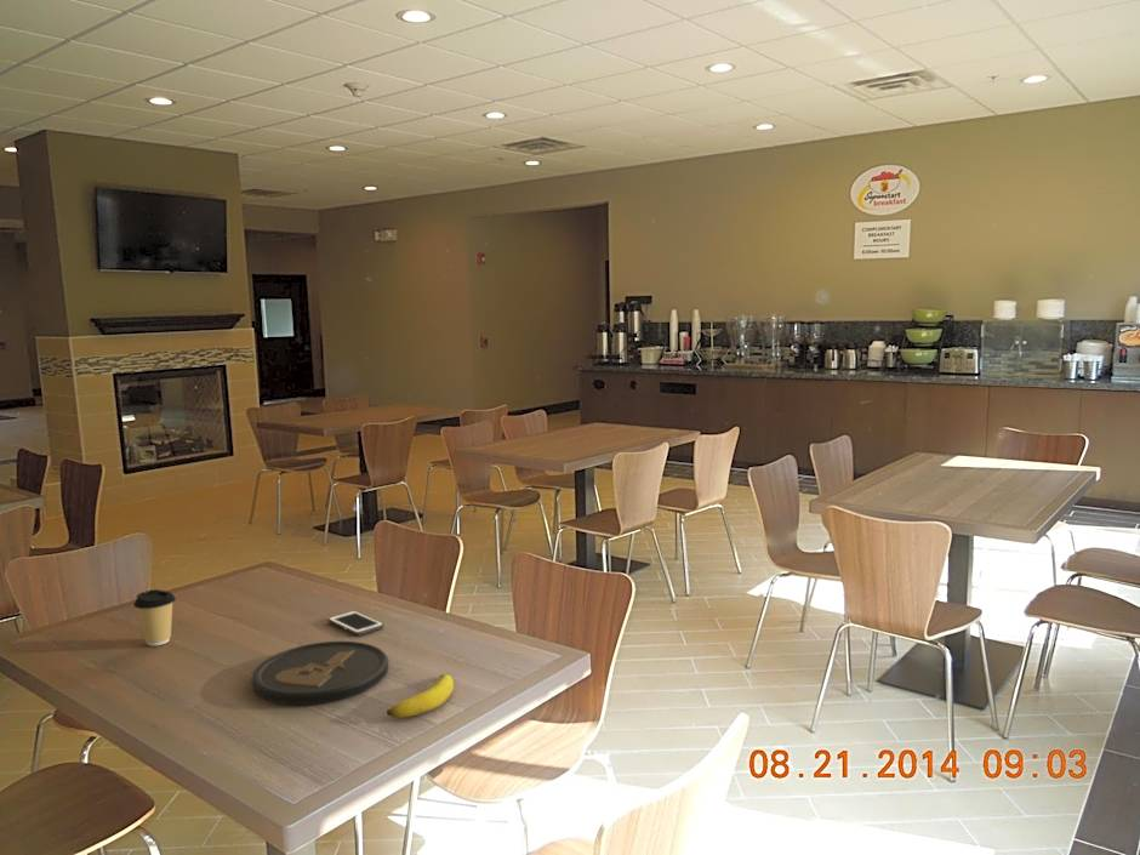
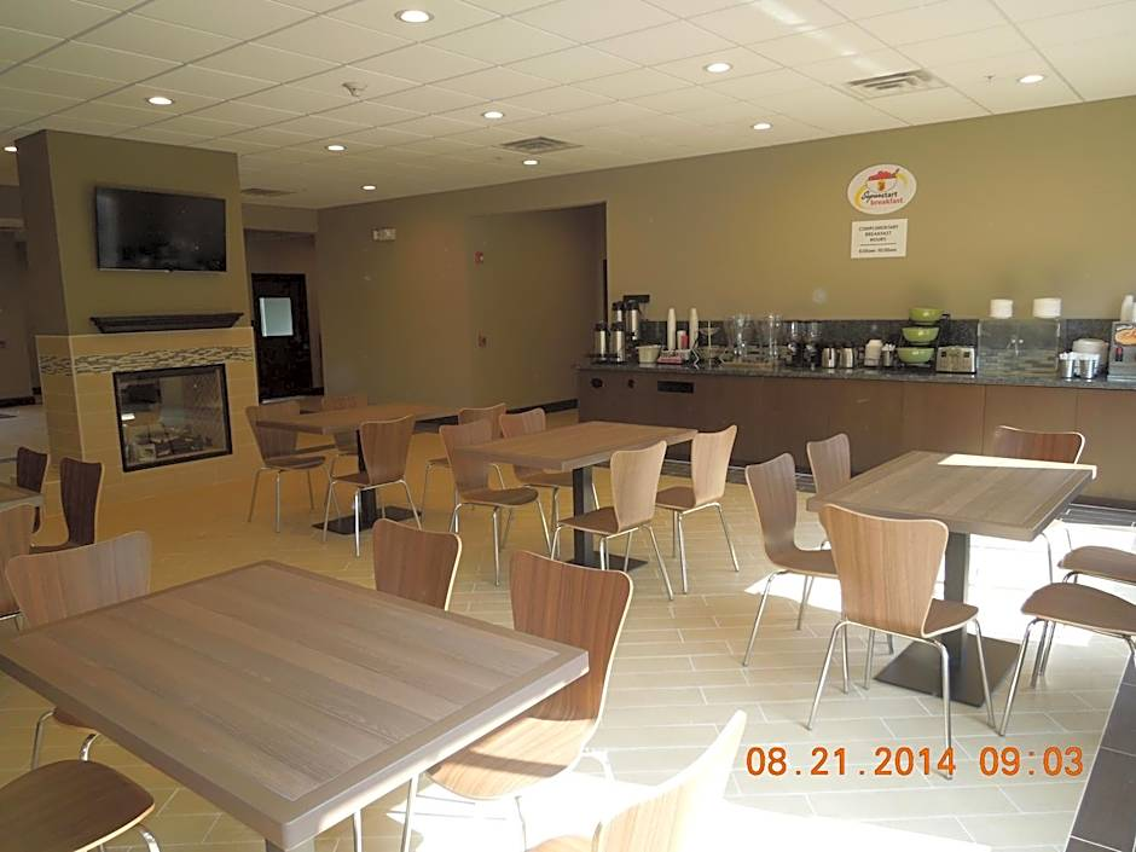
- cell phone [327,610,384,637]
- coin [251,640,389,706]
- banana [386,672,455,719]
- coffee cup [132,588,177,648]
